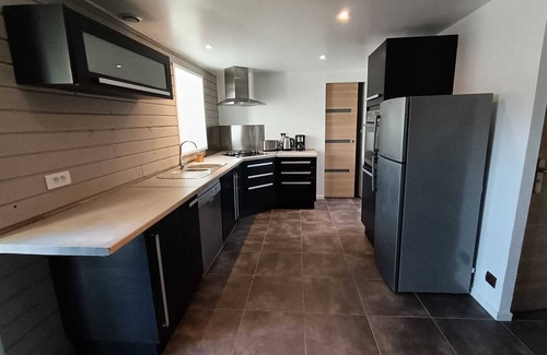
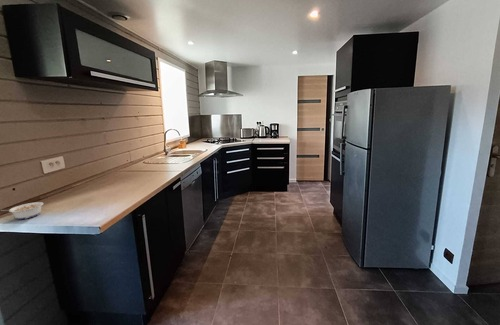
+ legume [0,201,44,220]
